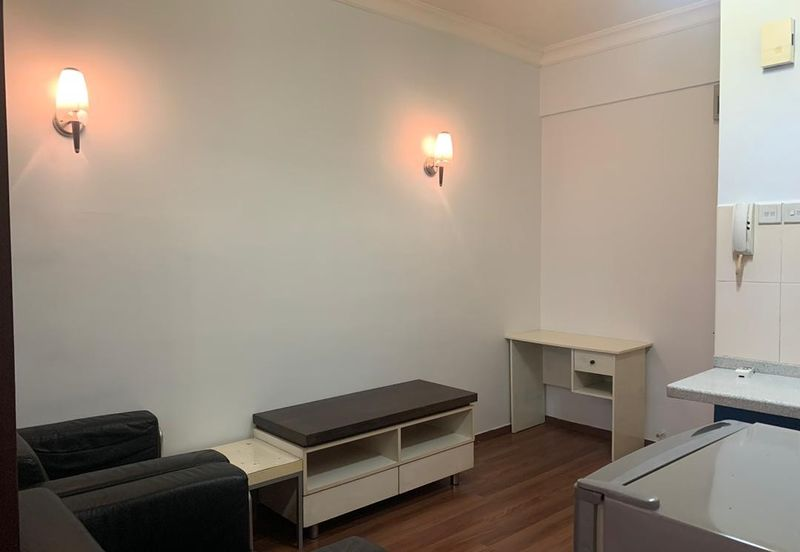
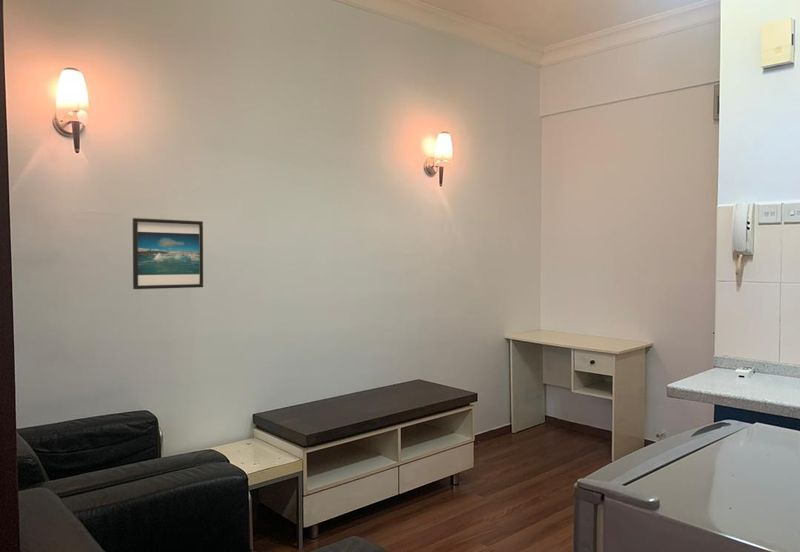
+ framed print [132,217,204,290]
